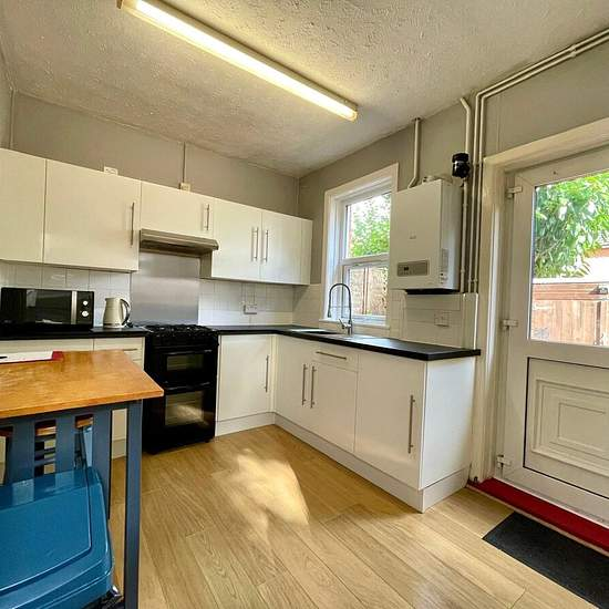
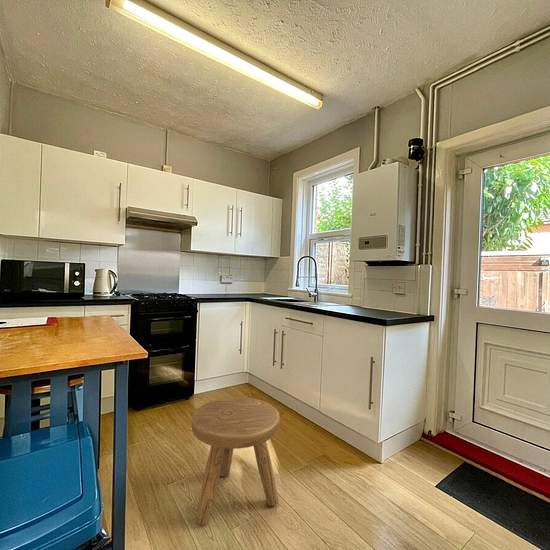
+ stool [190,396,281,526]
